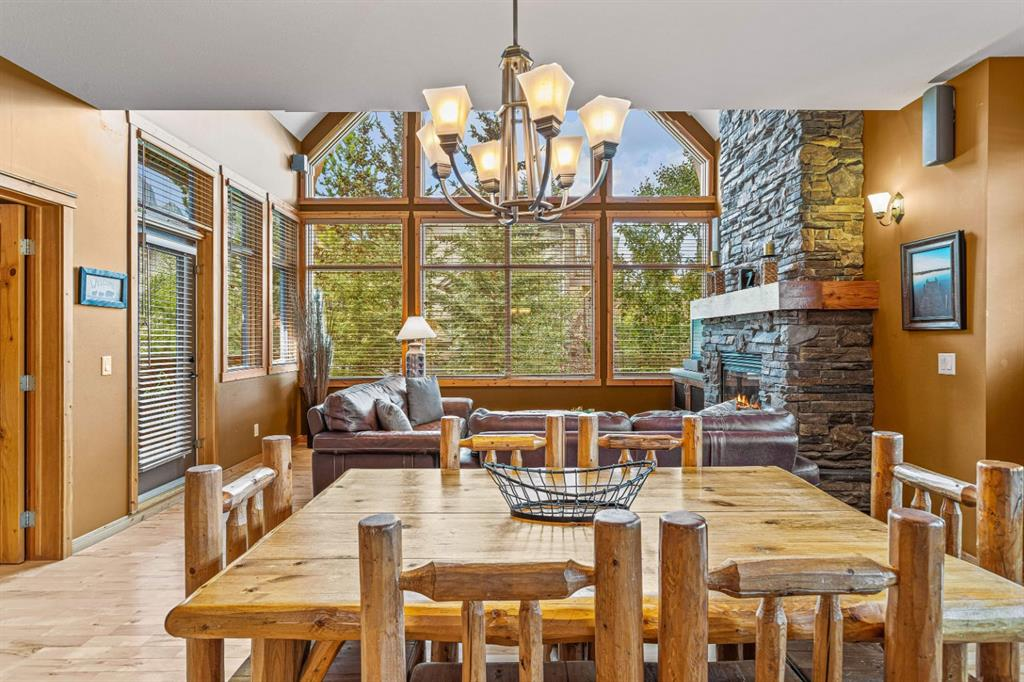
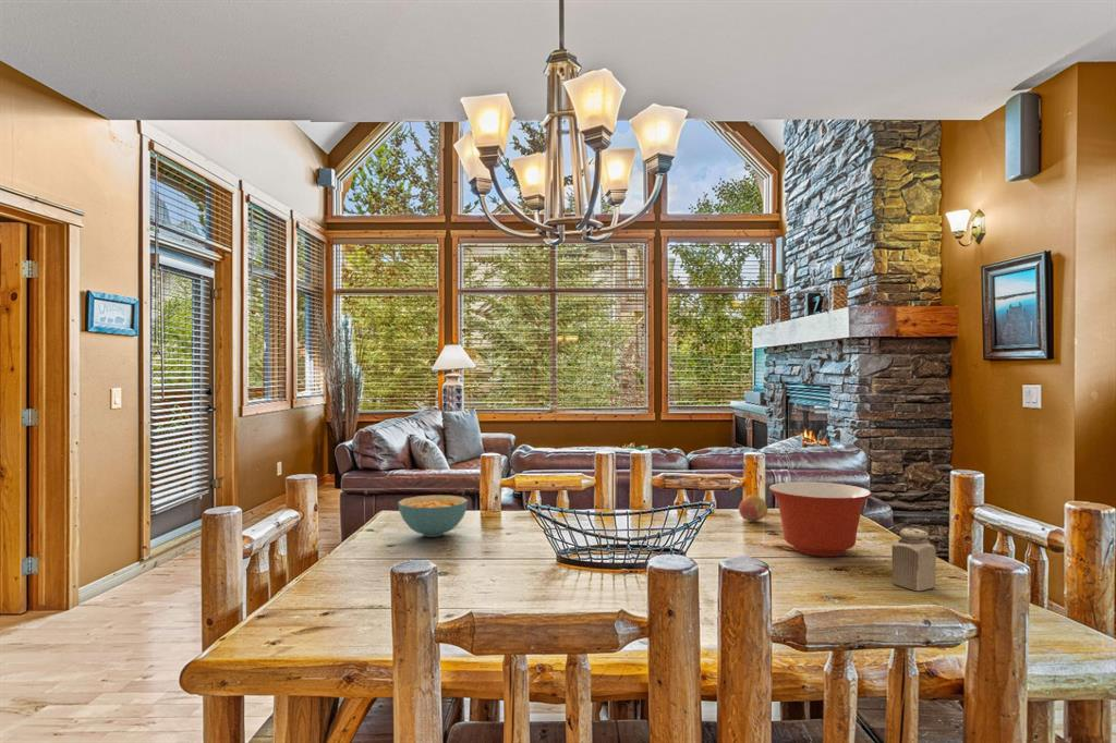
+ cereal bowl [397,495,469,538]
+ mixing bowl [768,480,872,558]
+ salt shaker [891,527,937,592]
+ fruit [738,494,768,522]
